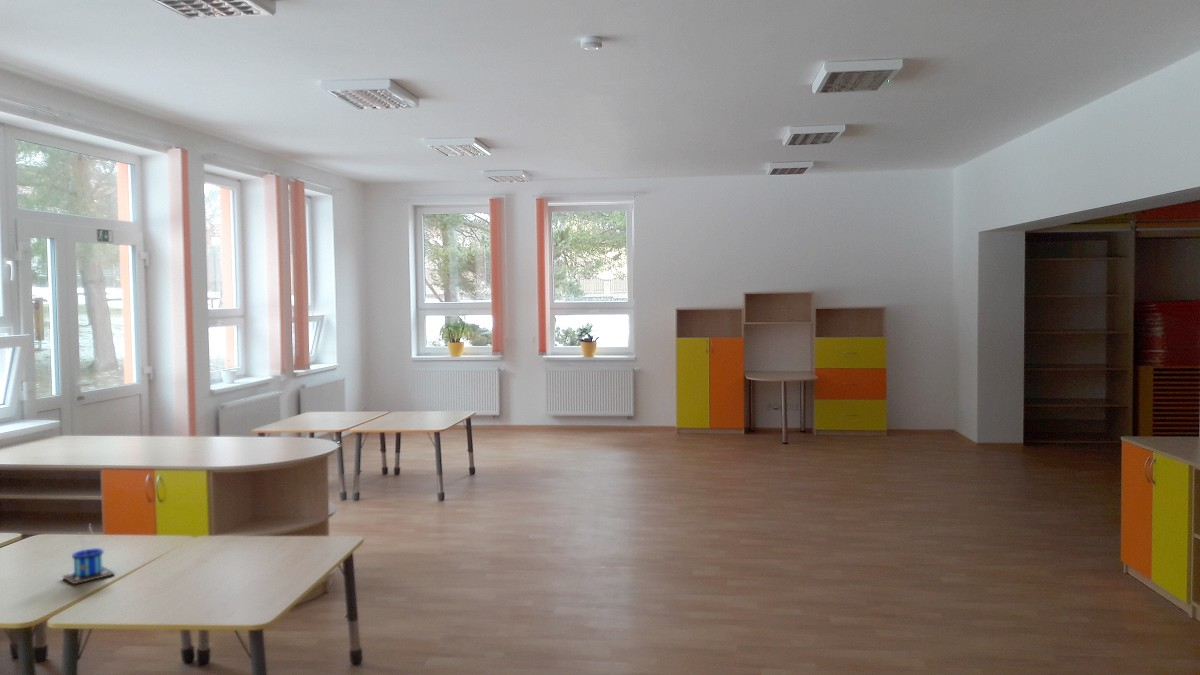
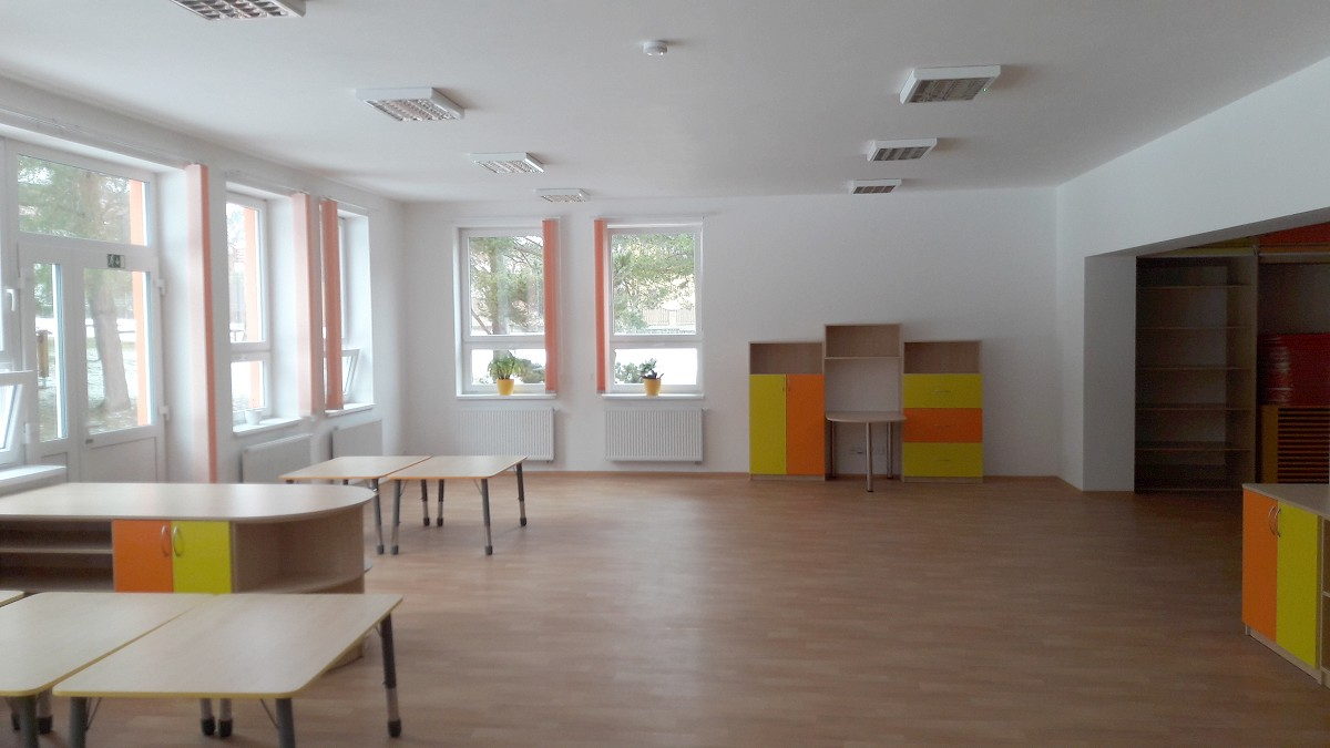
- mug [62,524,115,585]
